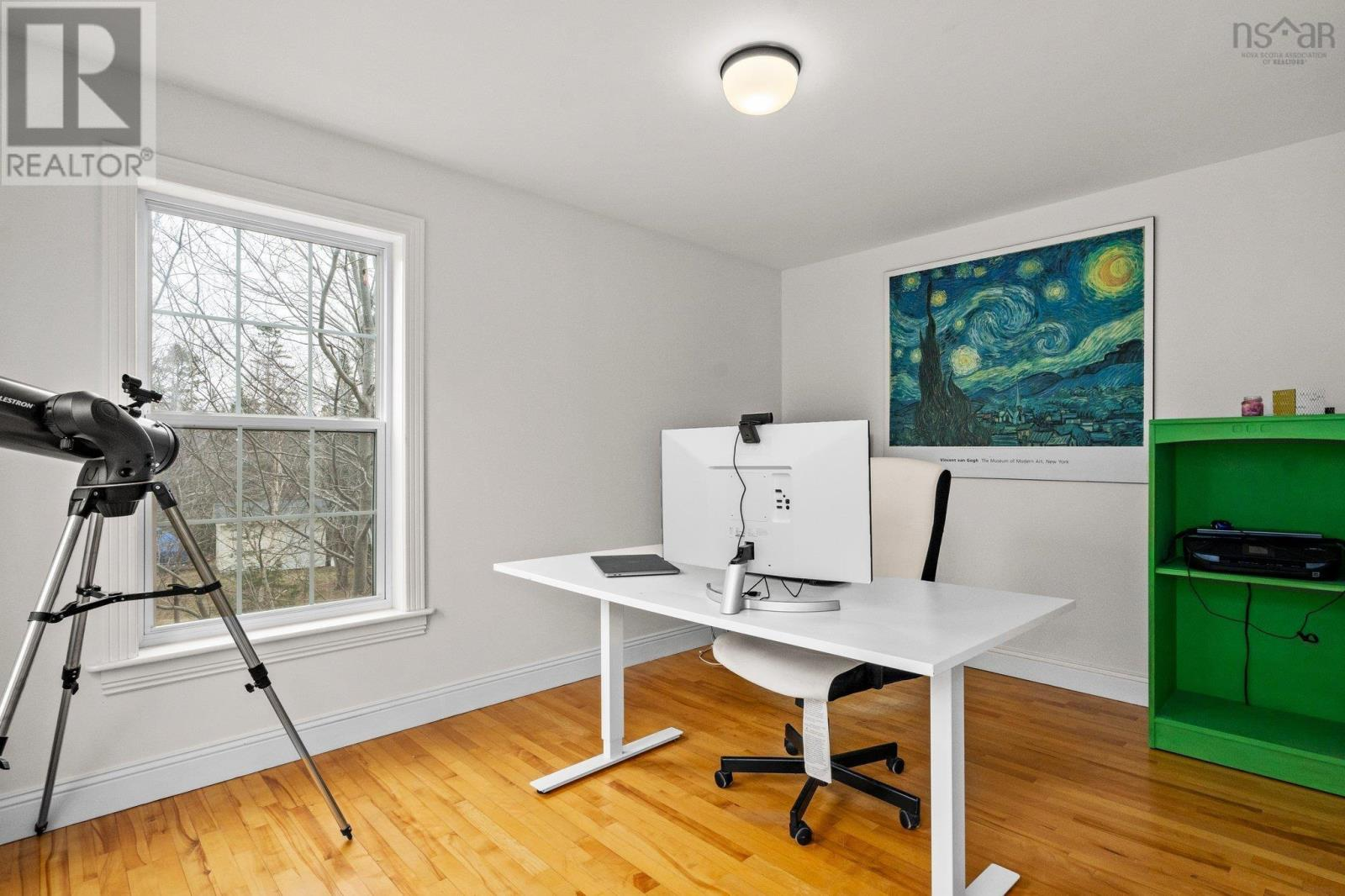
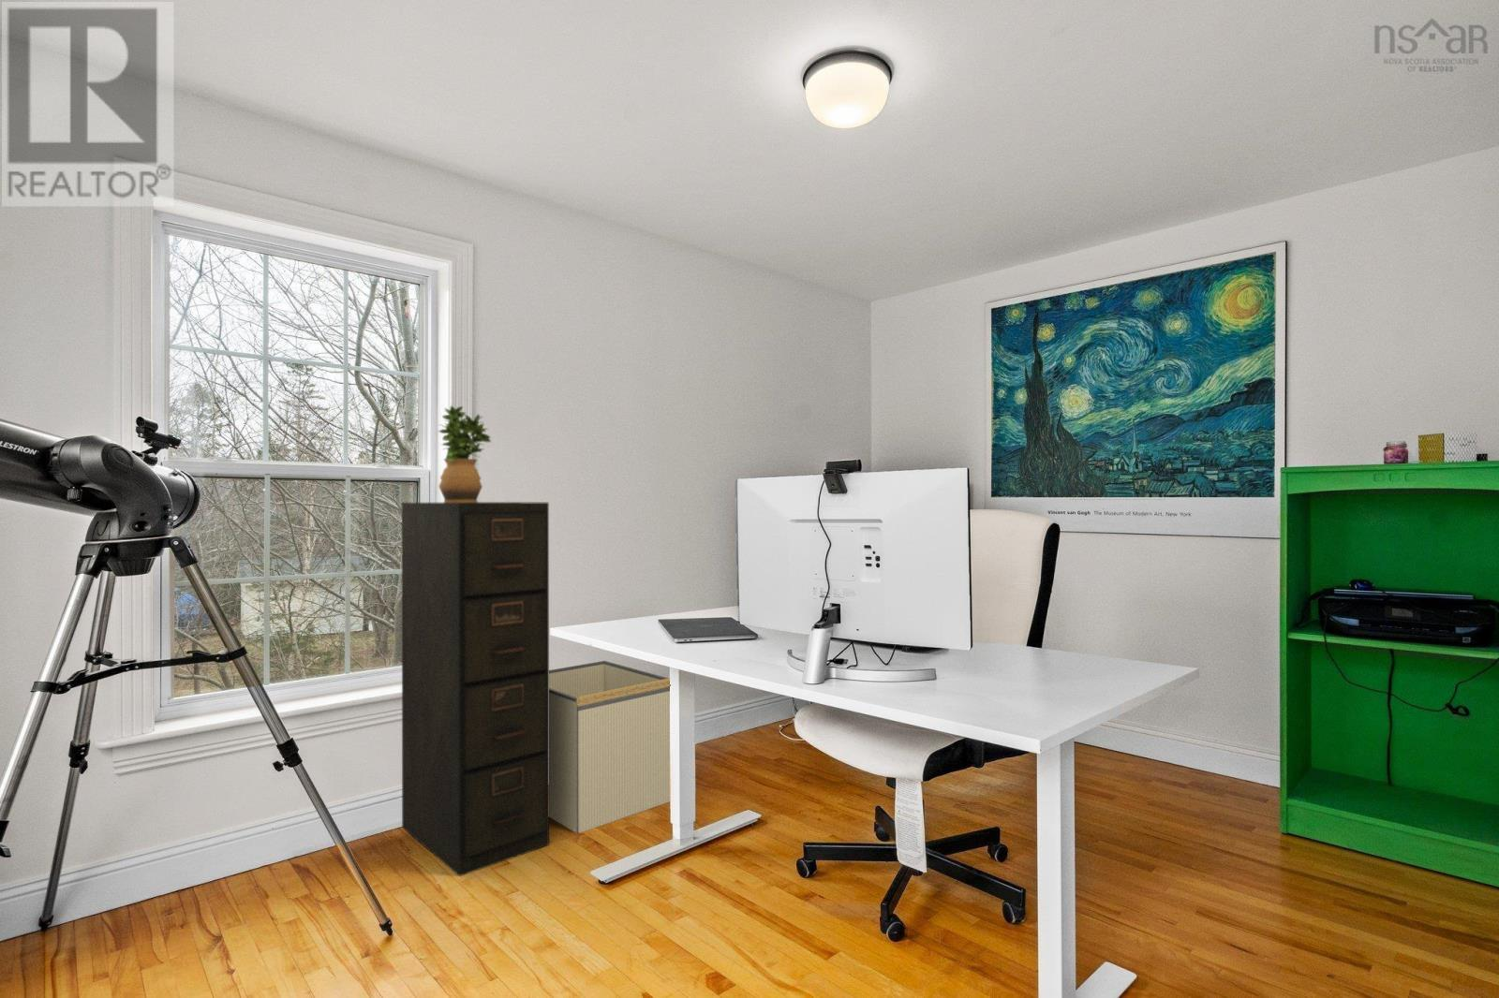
+ filing cabinet [401,501,549,878]
+ storage bin [549,661,671,834]
+ potted plant [438,404,491,502]
